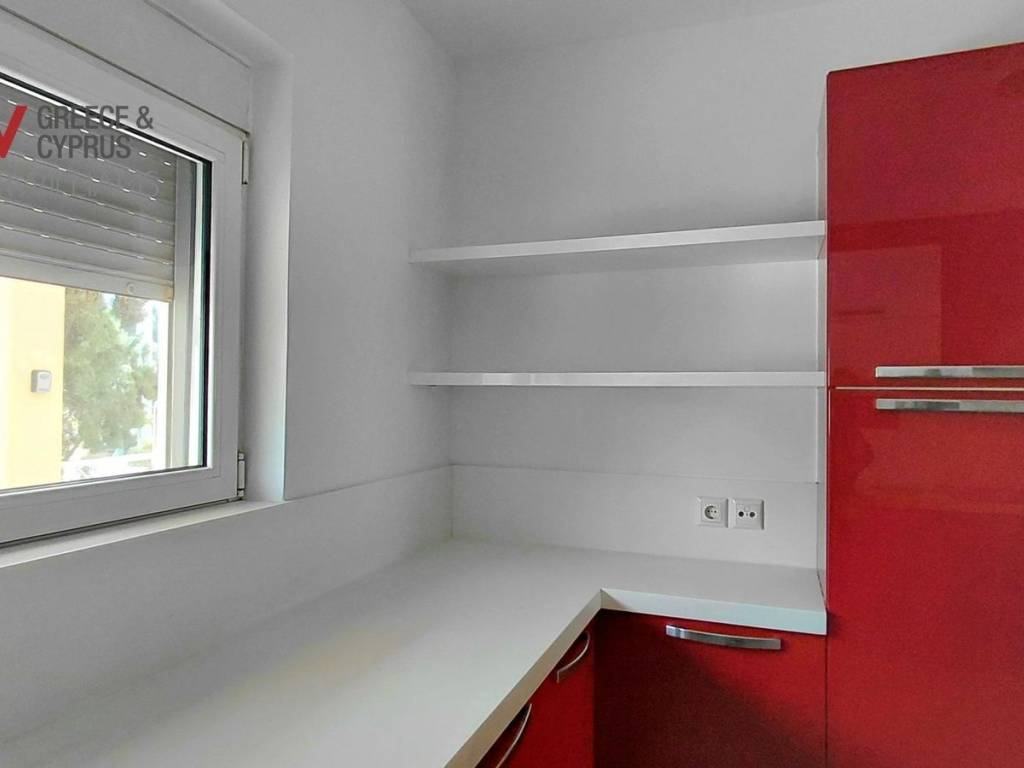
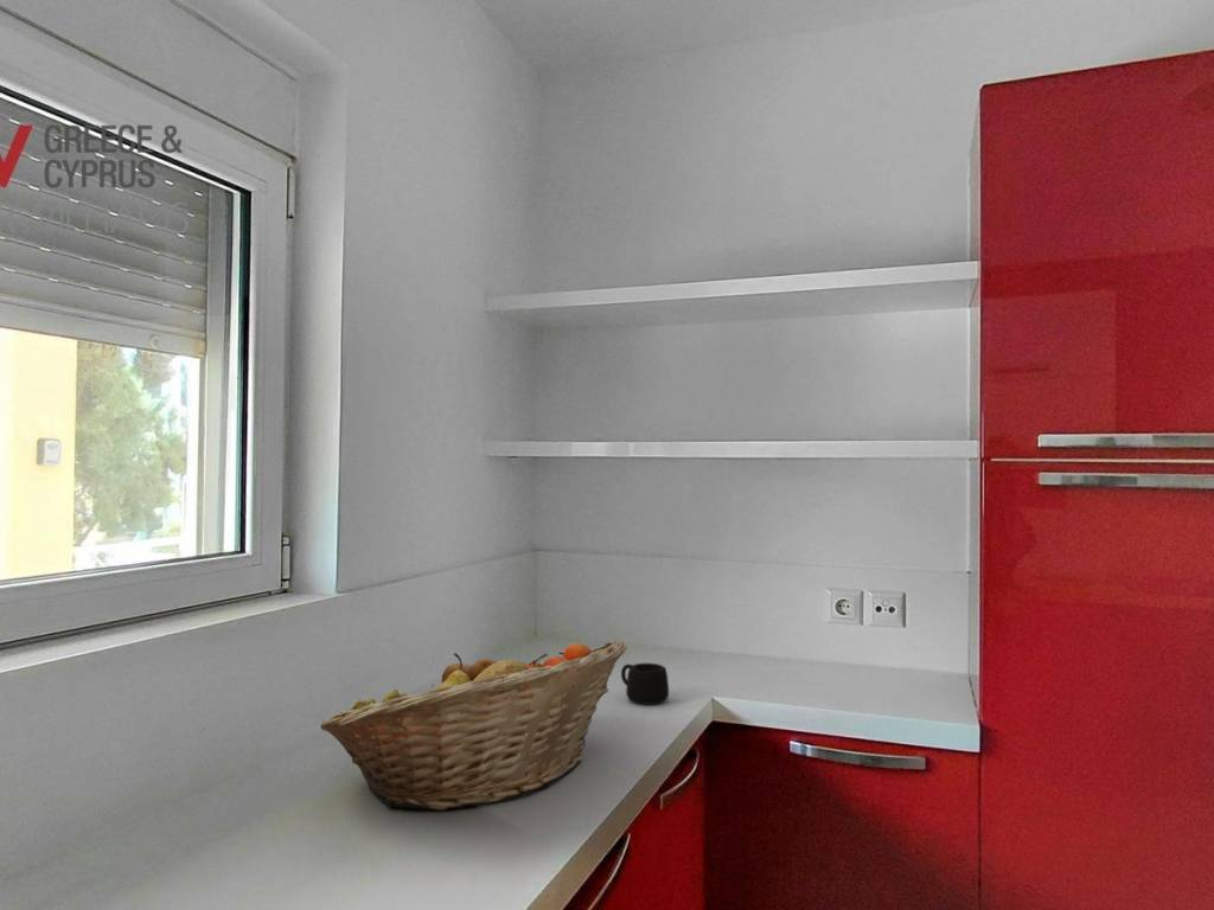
+ fruit basket [320,640,628,812]
+ mug [620,662,670,705]
